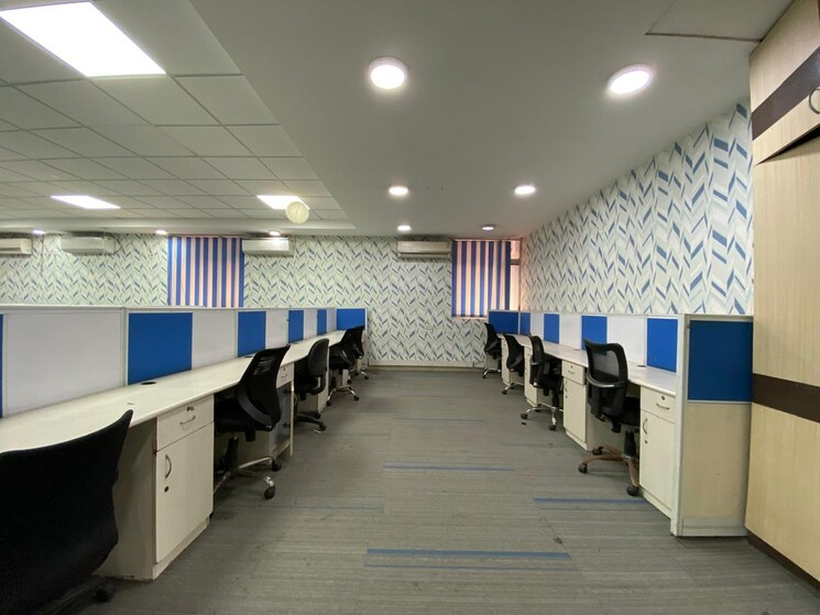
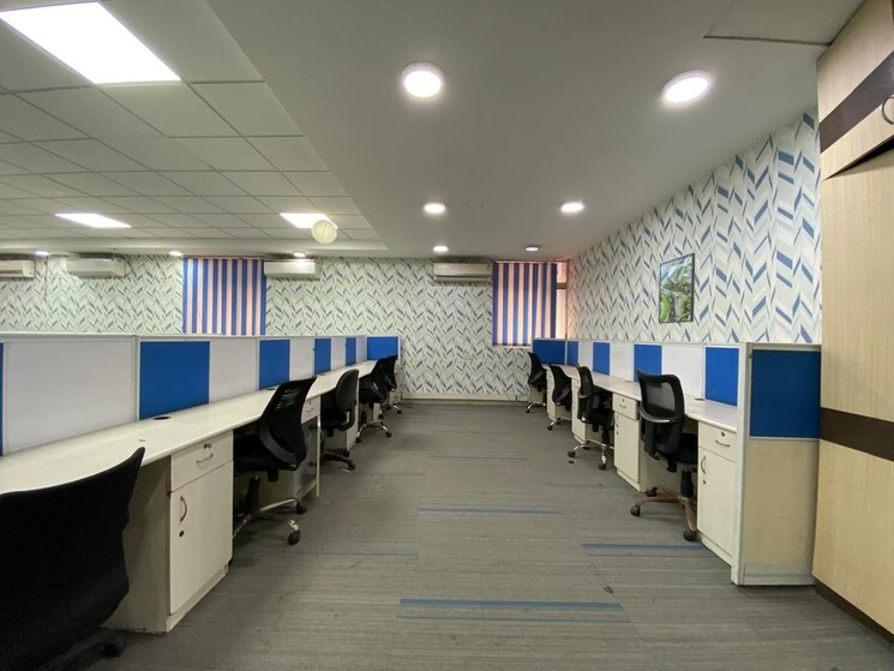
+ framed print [658,252,696,325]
